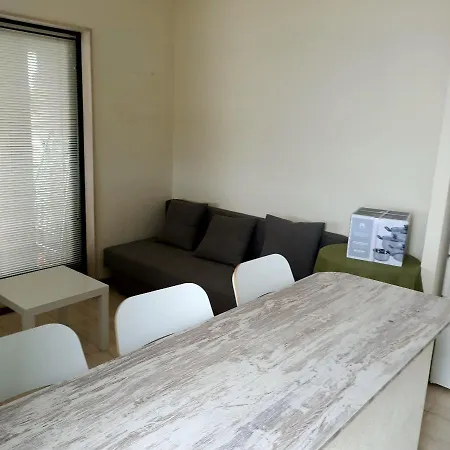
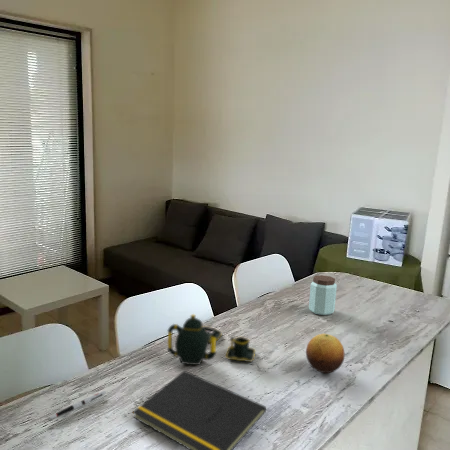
+ notepad [132,370,267,450]
+ teapot [166,313,256,366]
+ peanut butter [308,274,338,316]
+ fruit [305,333,345,374]
+ pen [48,390,107,420]
